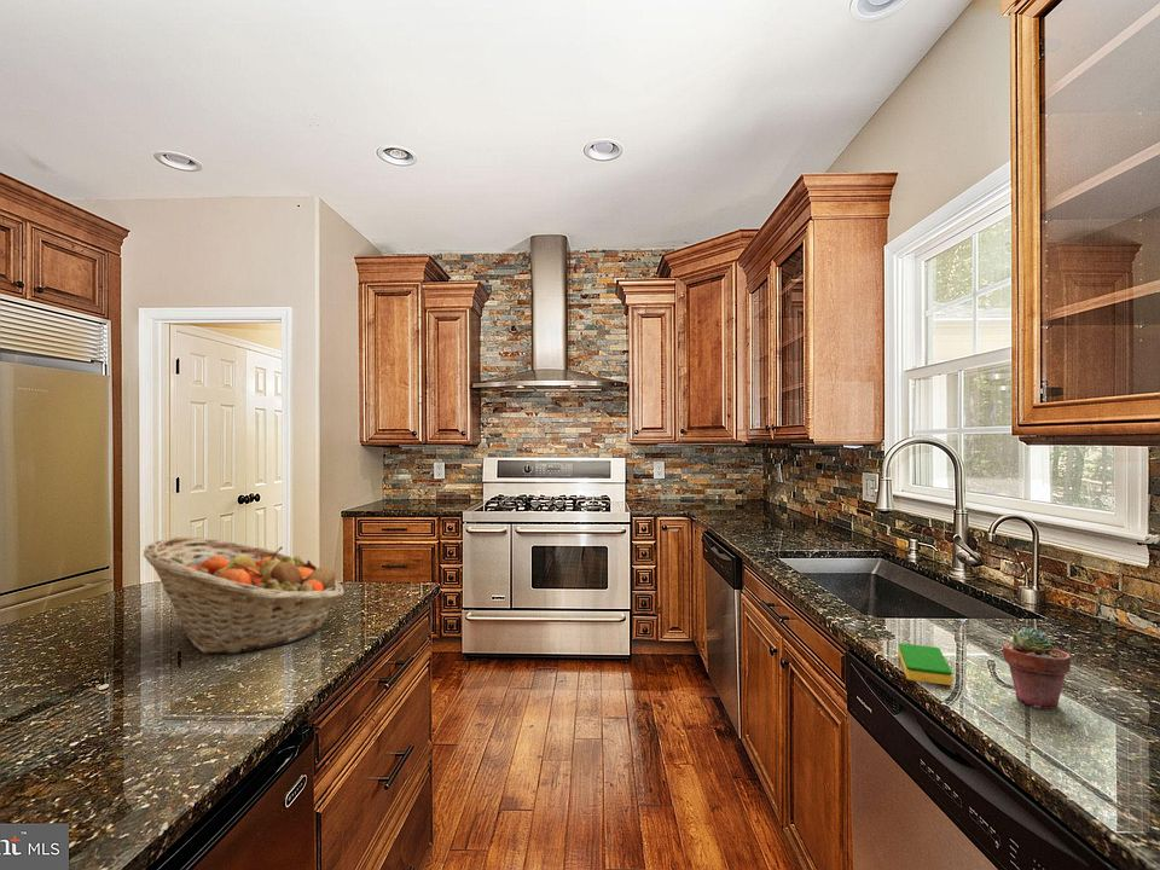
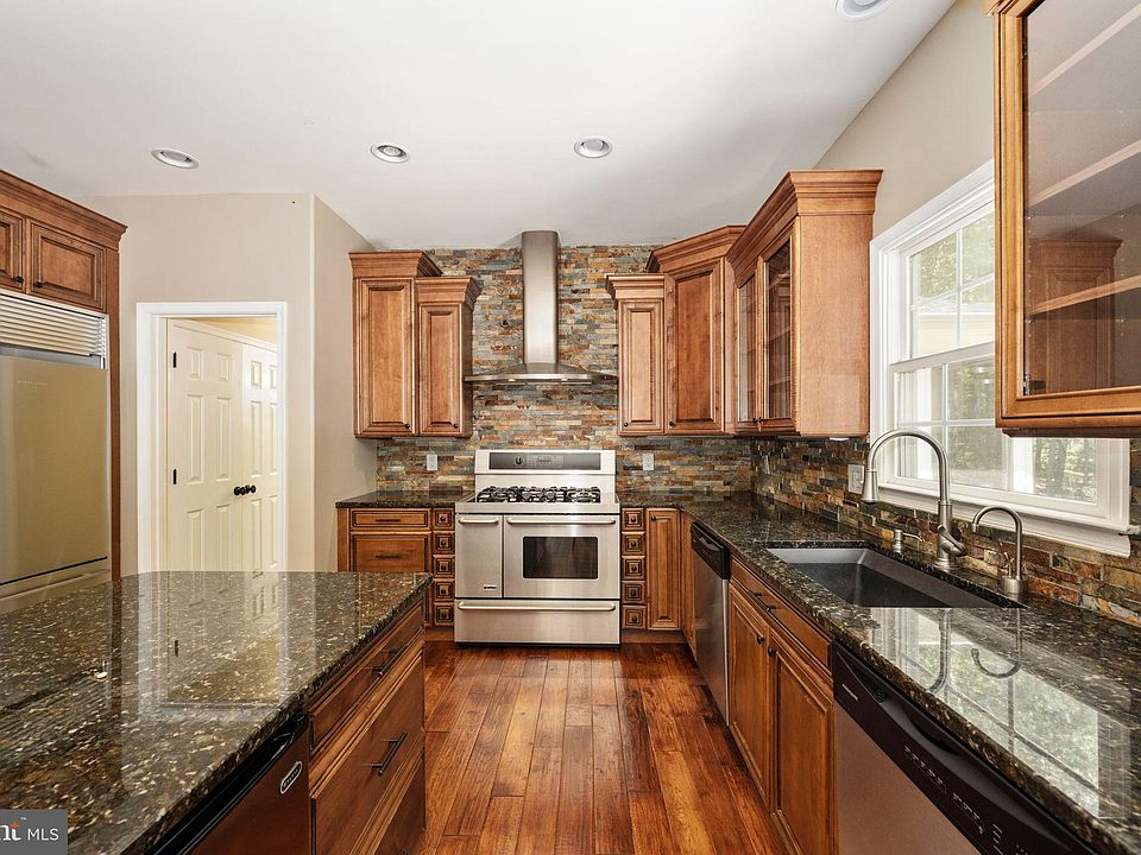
- dish sponge [898,642,953,686]
- fruit basket [143,535,346,655]
- potted succulent [1002,626,1072,709]
